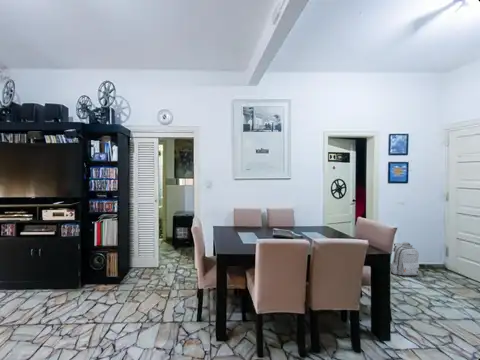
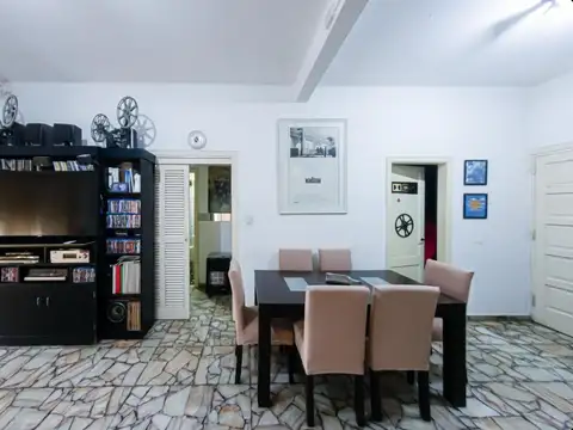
- backpack [390,241,420,276]
